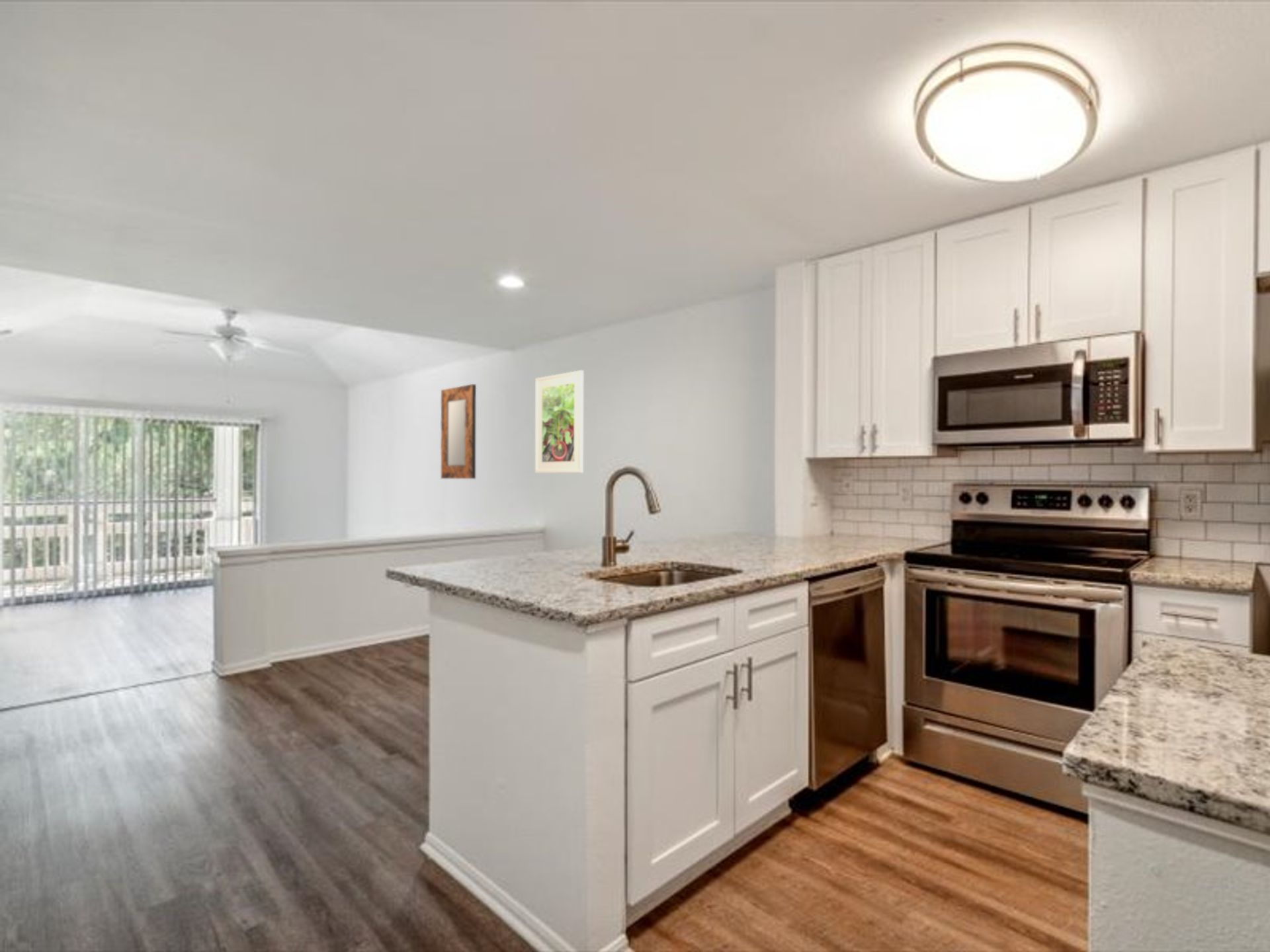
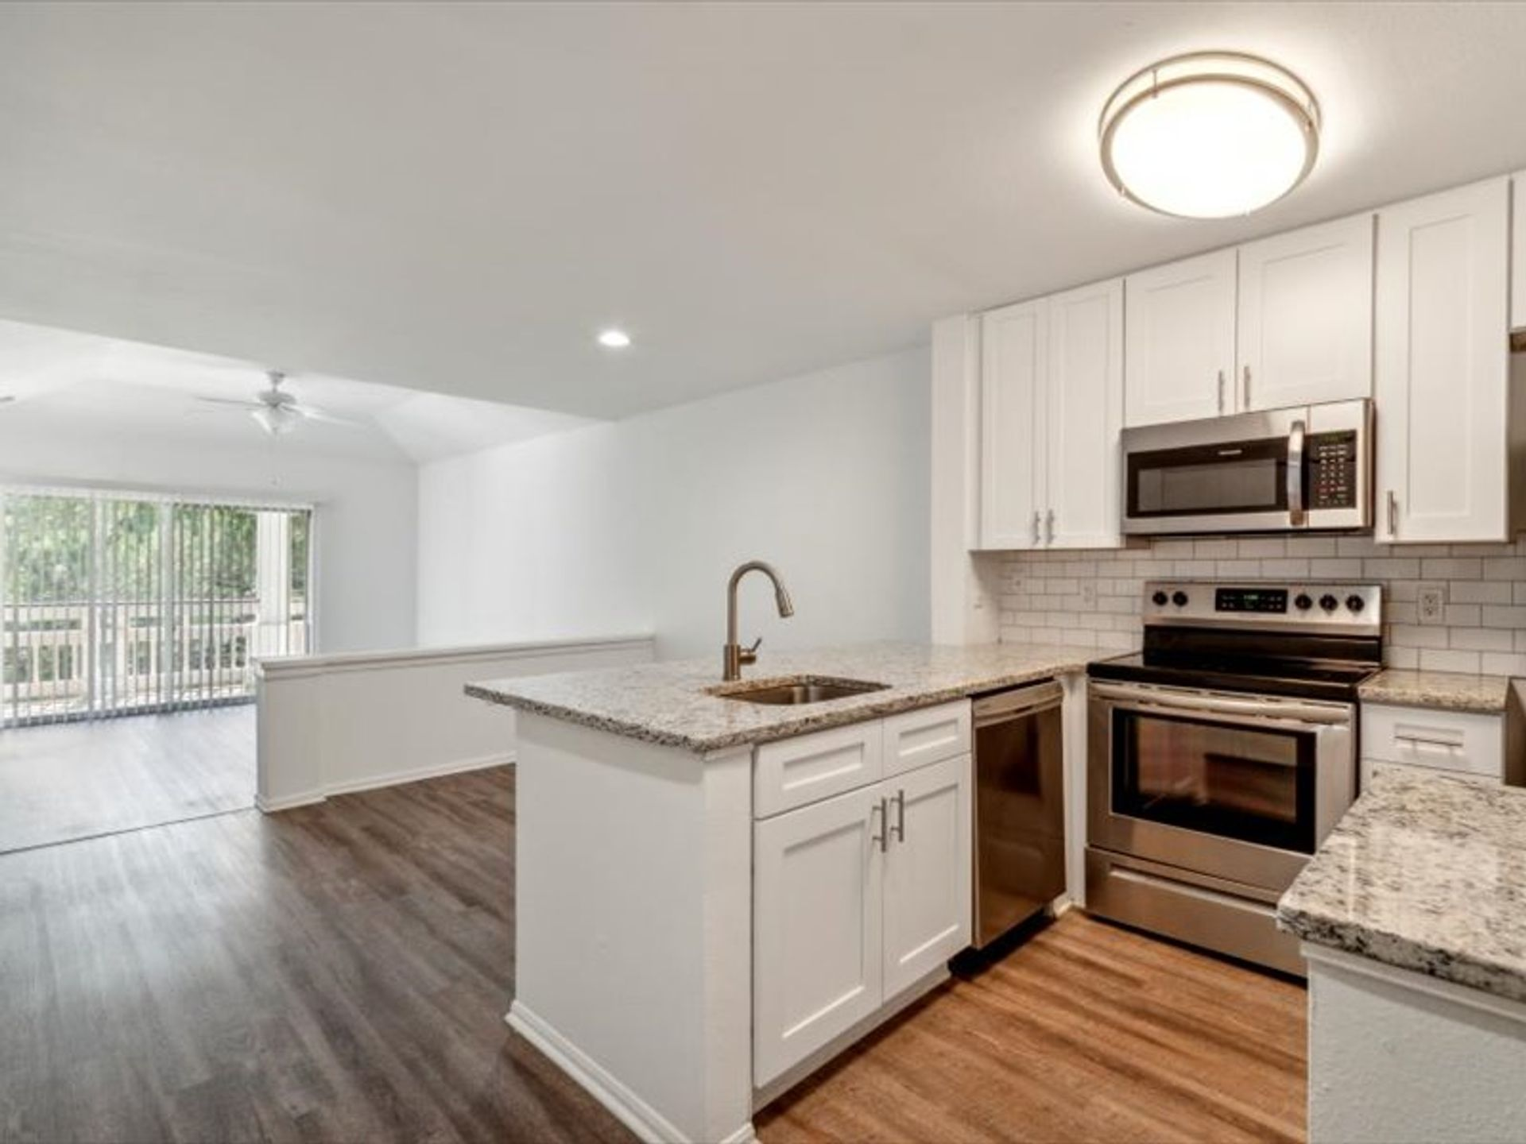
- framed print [534,370,584,474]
- home mirror [440,383,477,479]
